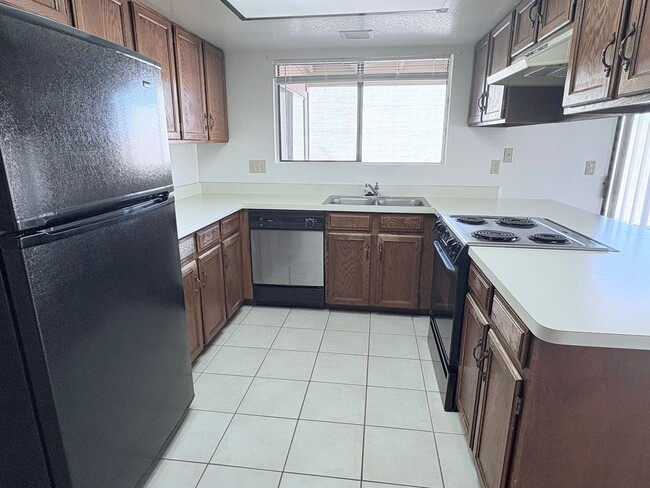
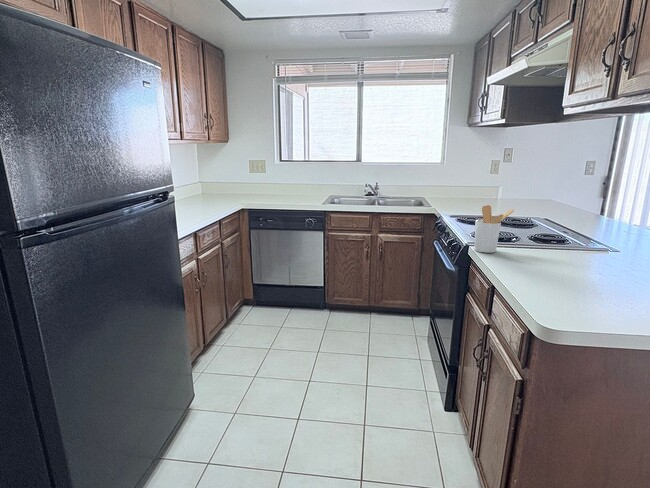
+ utensil holder [474,204,515,254]
